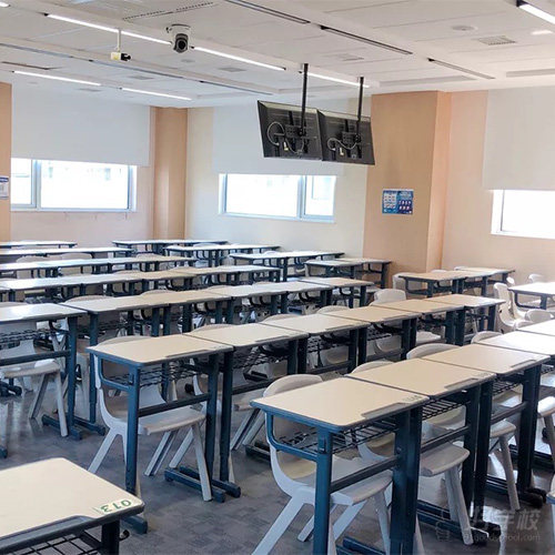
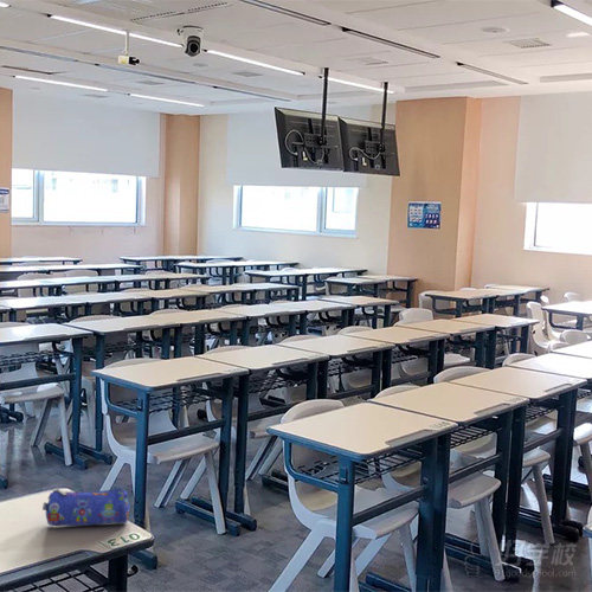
+ pencil case [41,488,131,527]
